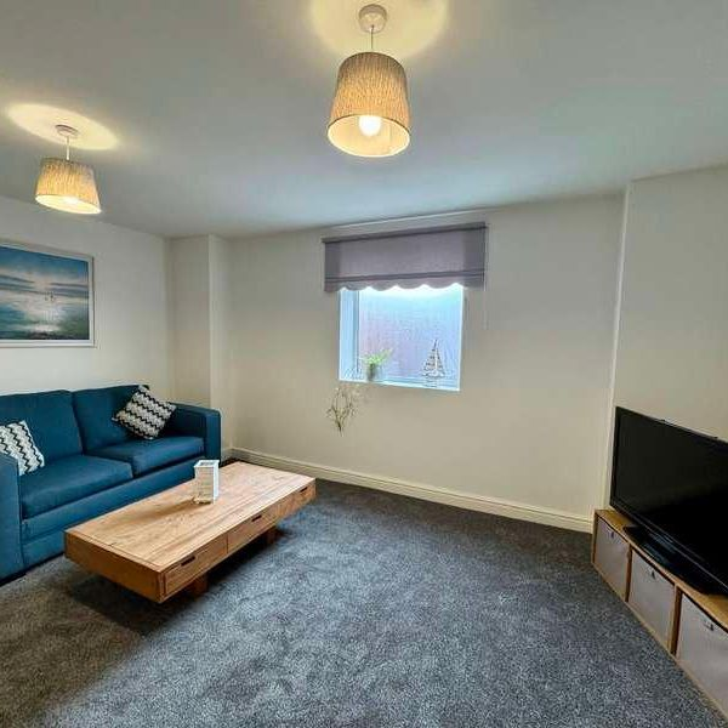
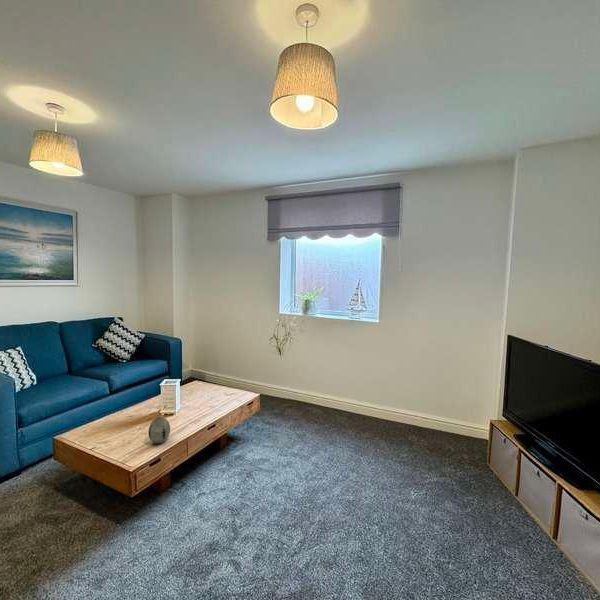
+ decorative egg [147,416,171,444]
